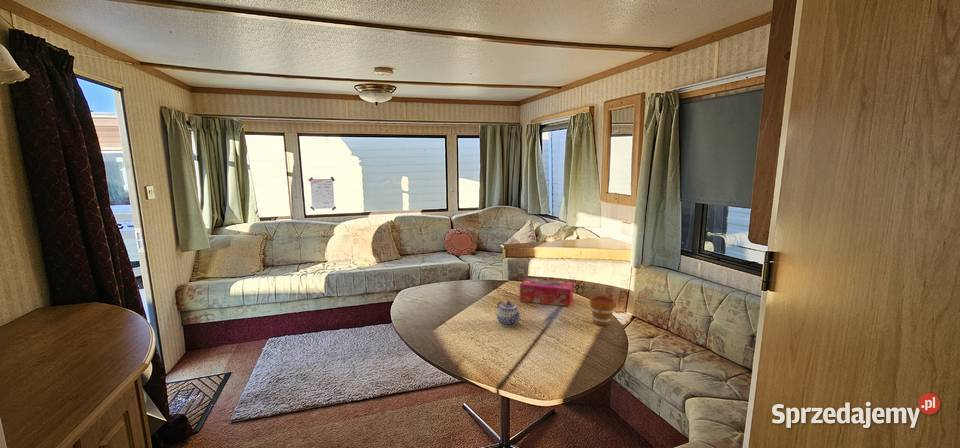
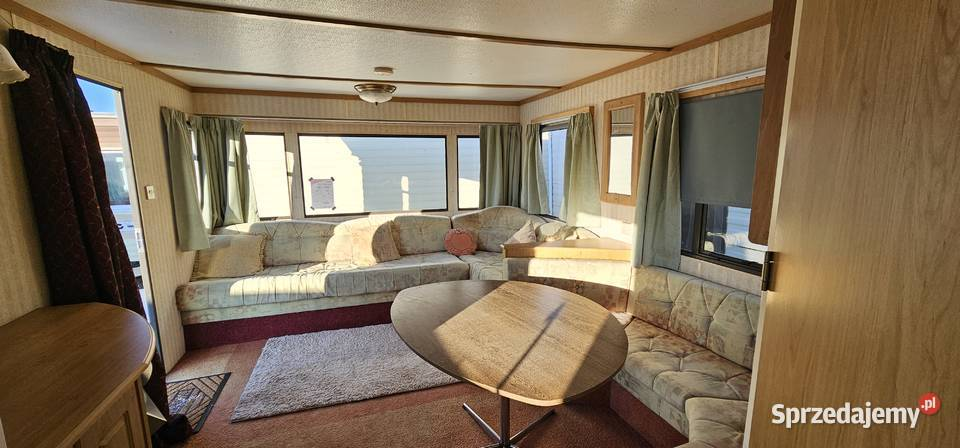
- tissue box [519,277,574,307]
- cup [588,295,617,326]
- teapot [496,300,522,328]
